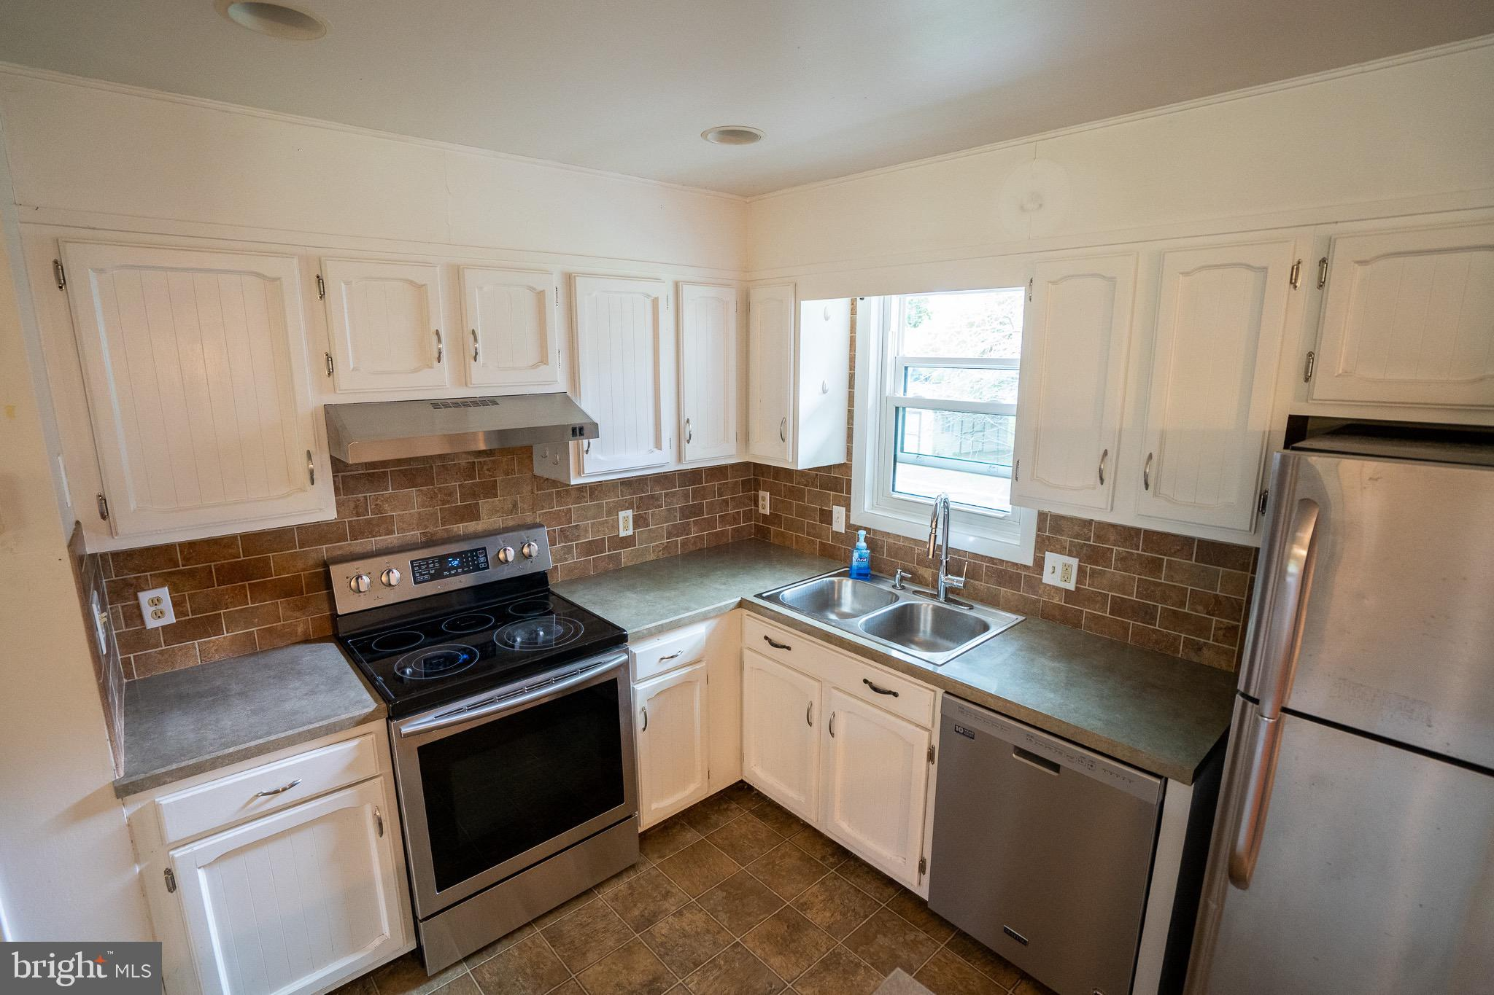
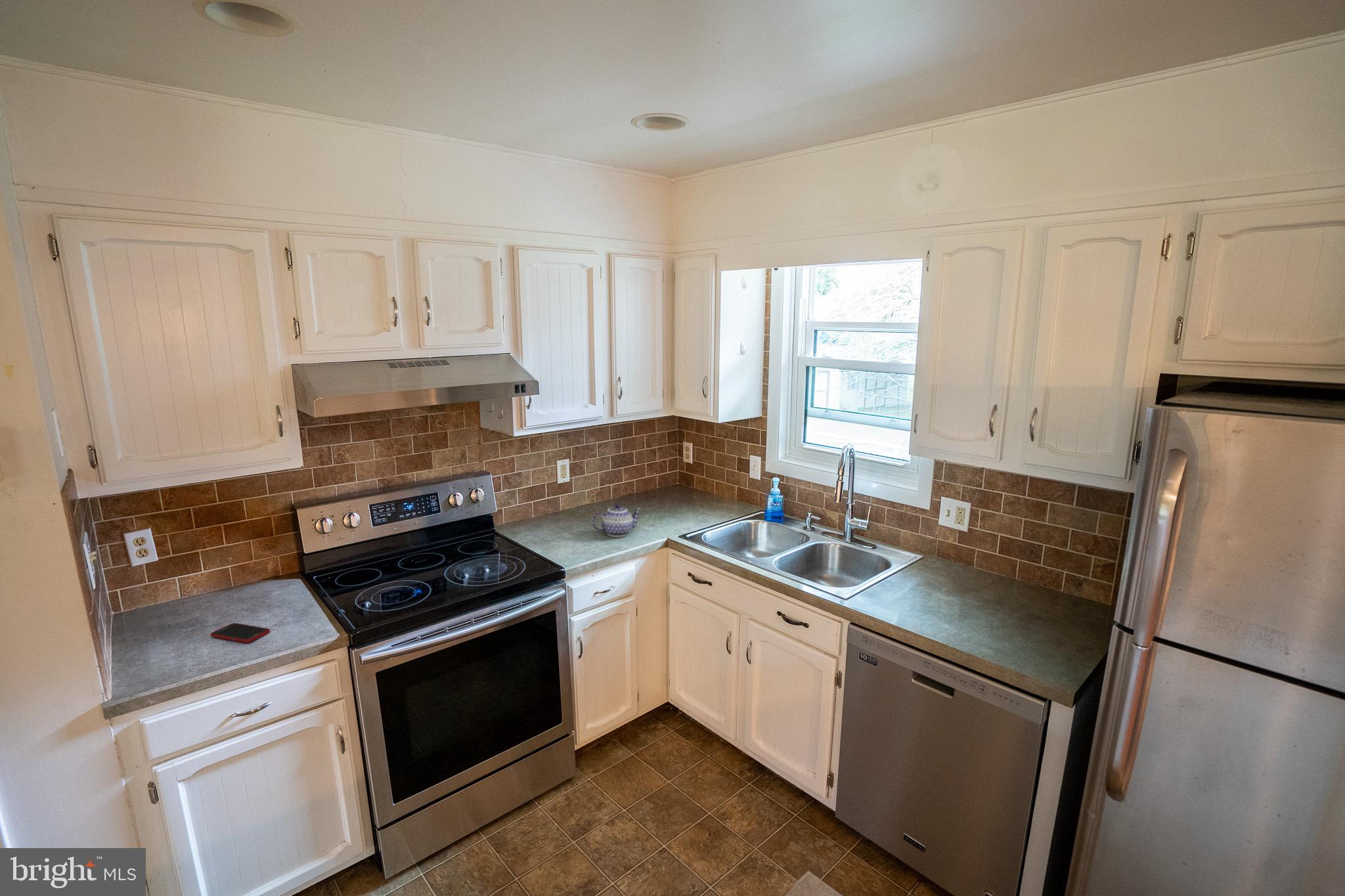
+ cell phone [210,622,271,643]
+ teapot [591,503,642,538]
